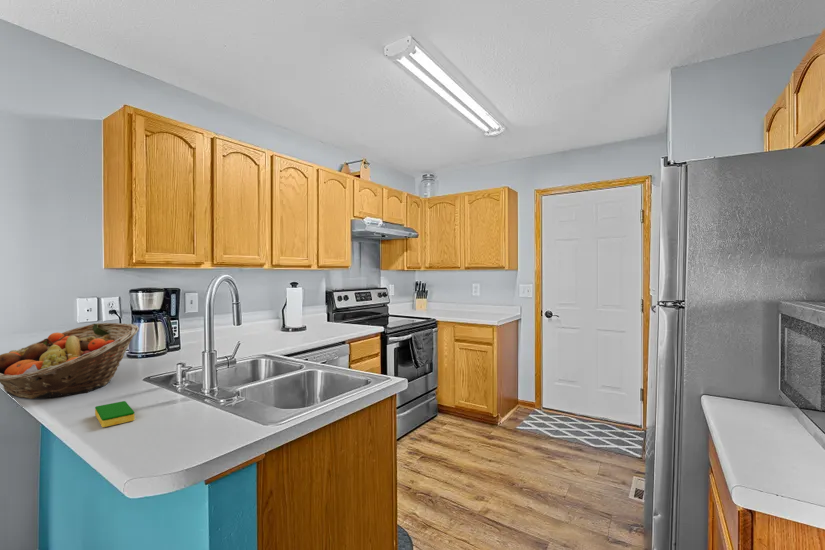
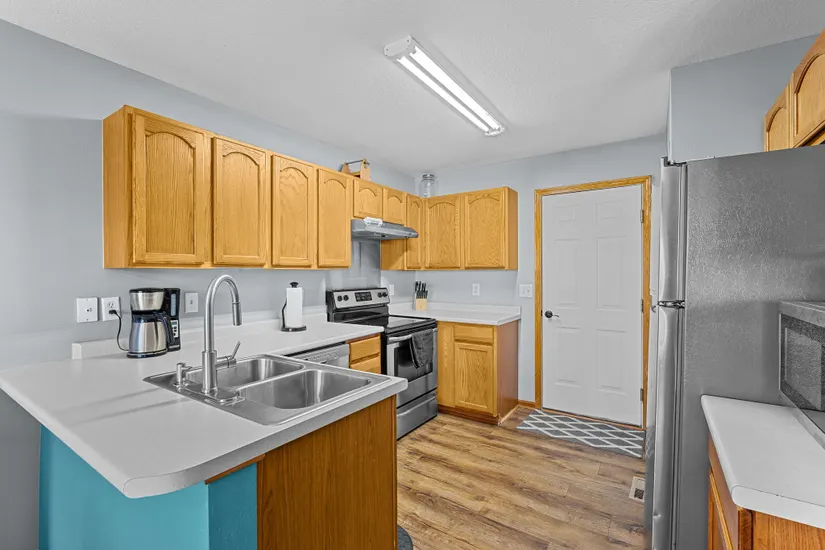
- fruit basket [0,322,140,400]
- dish sponge [94,400,136,428]
